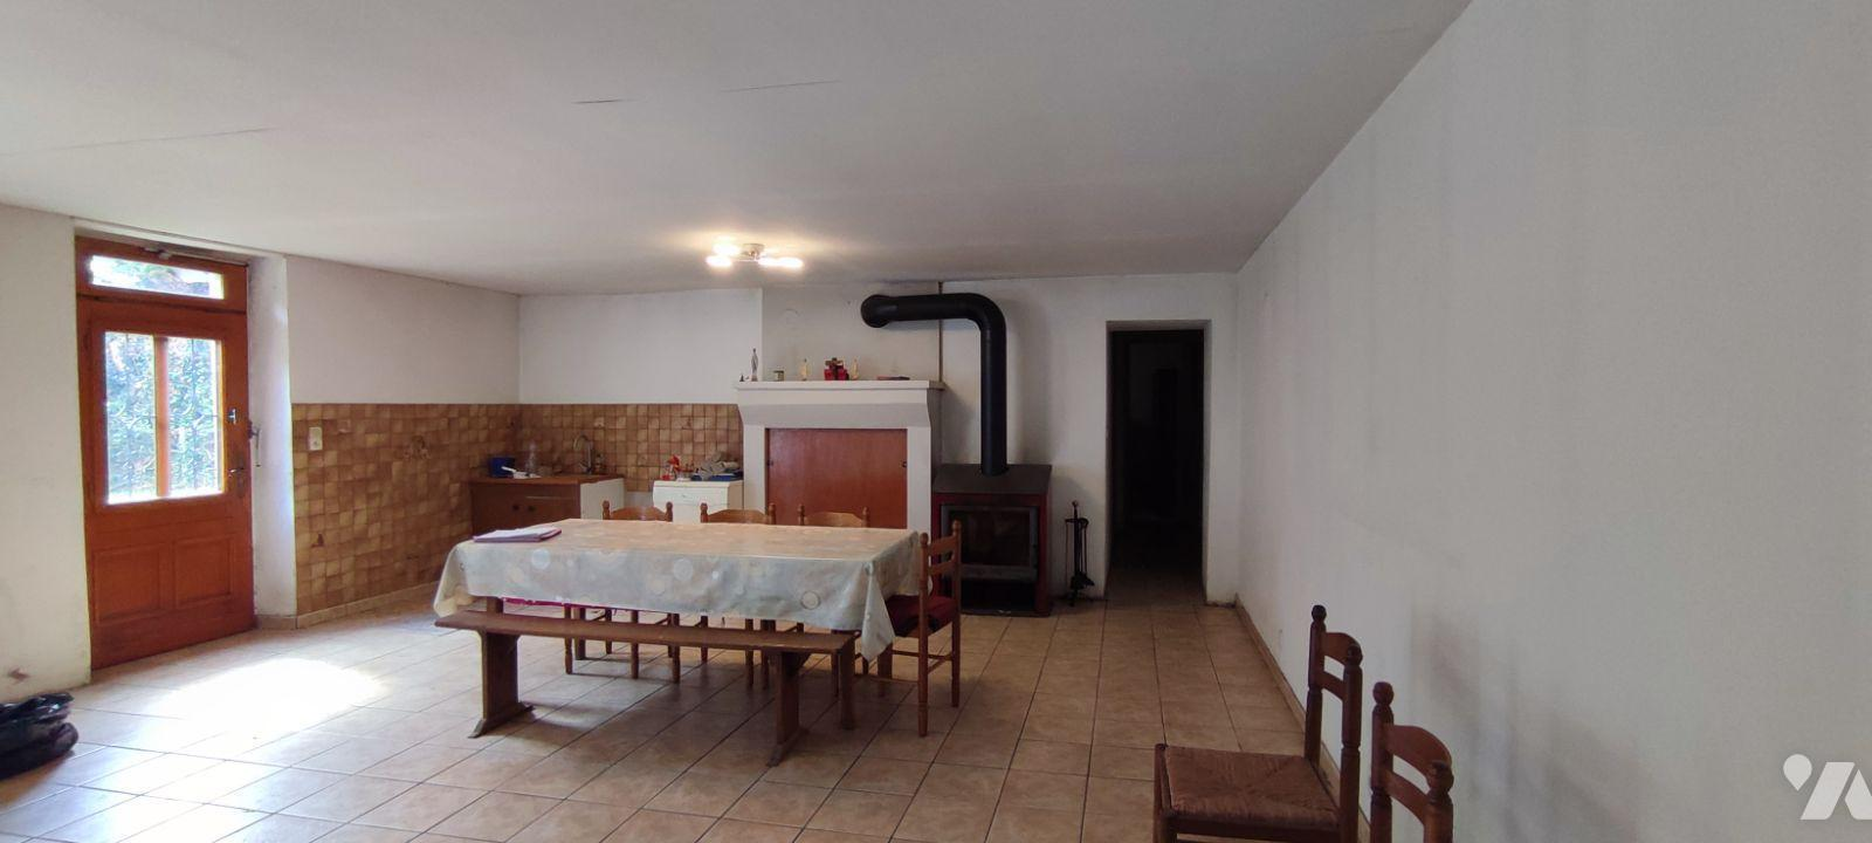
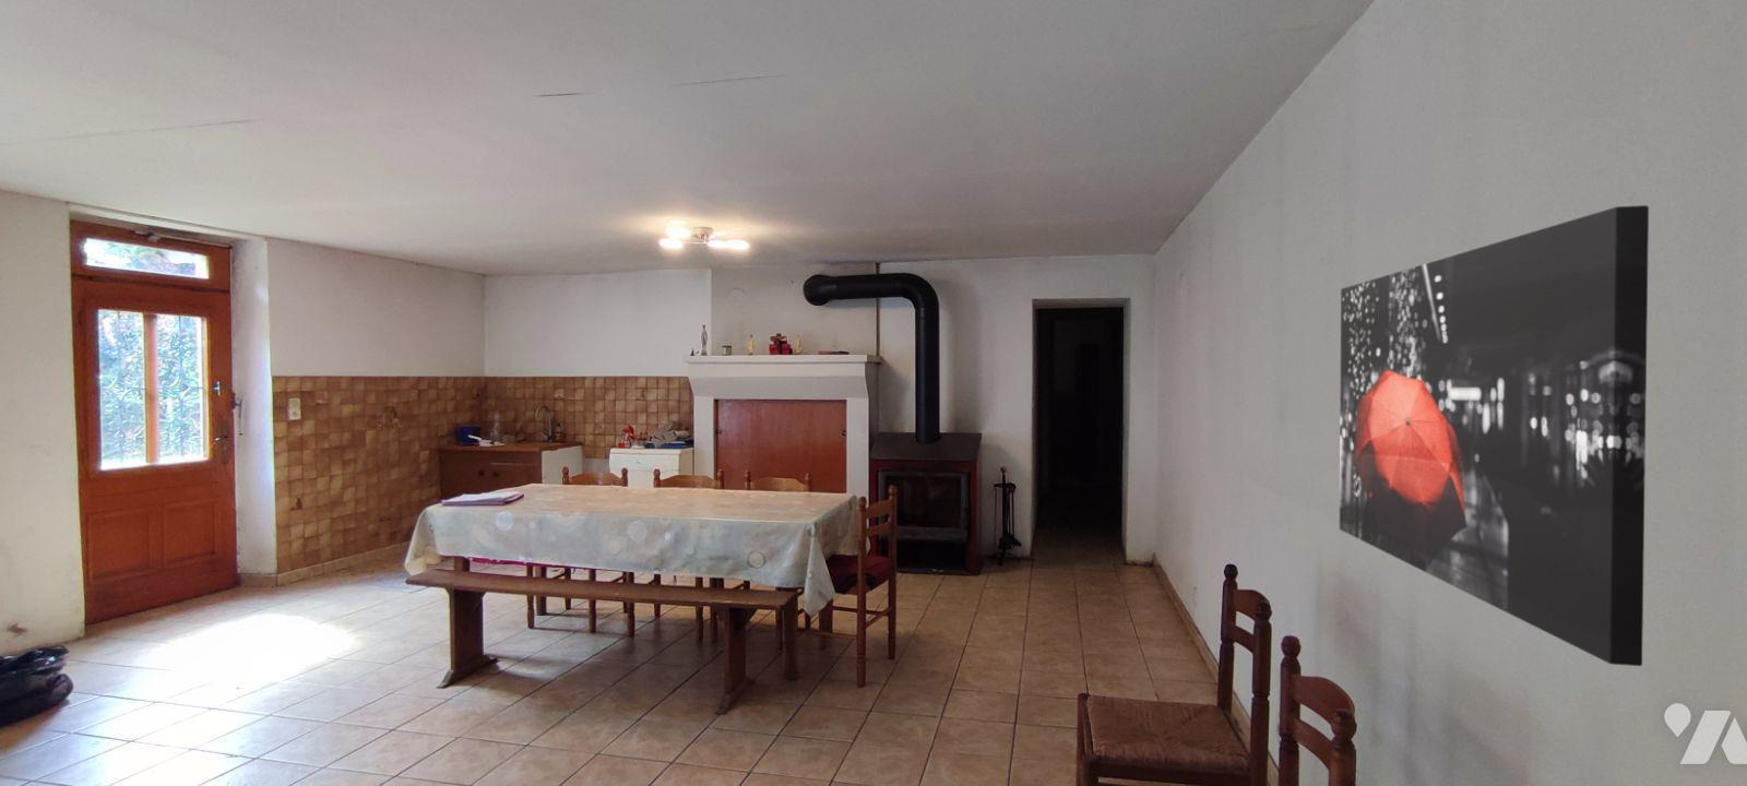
+ wall art [1338,204,1650,667]
